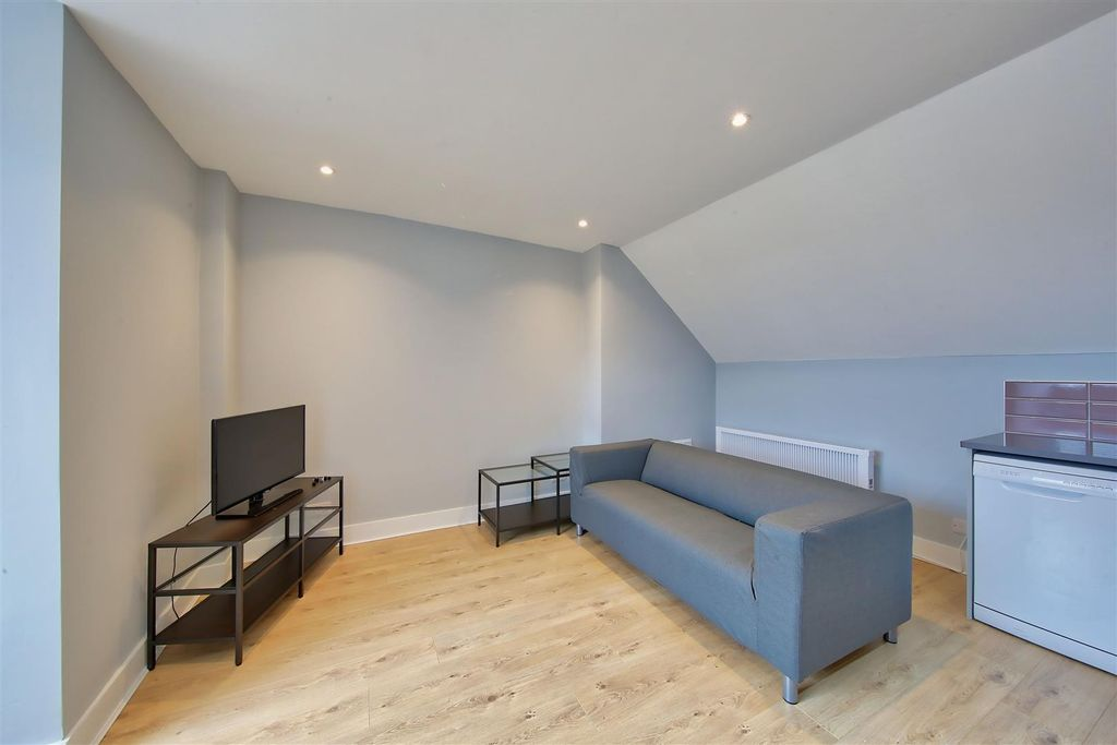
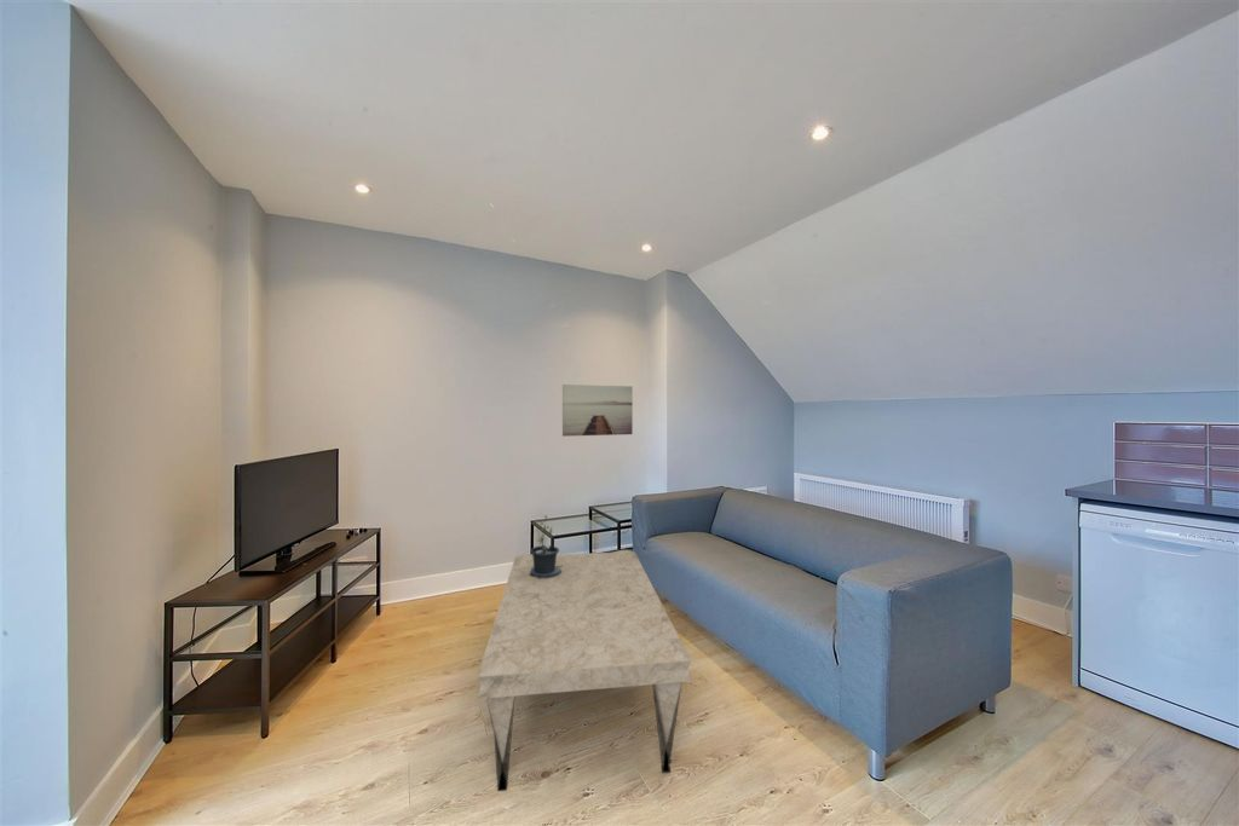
+ potted plant [530,514,561,579]
+ coffee table [476,549,692,792]
+ wall art [561,383,634,438]
